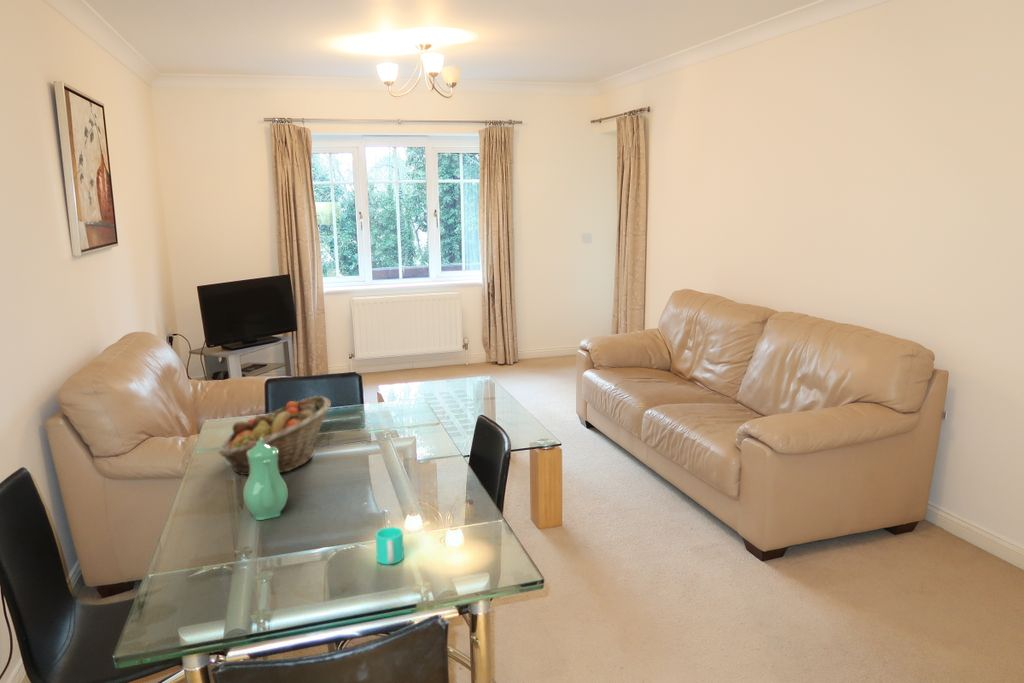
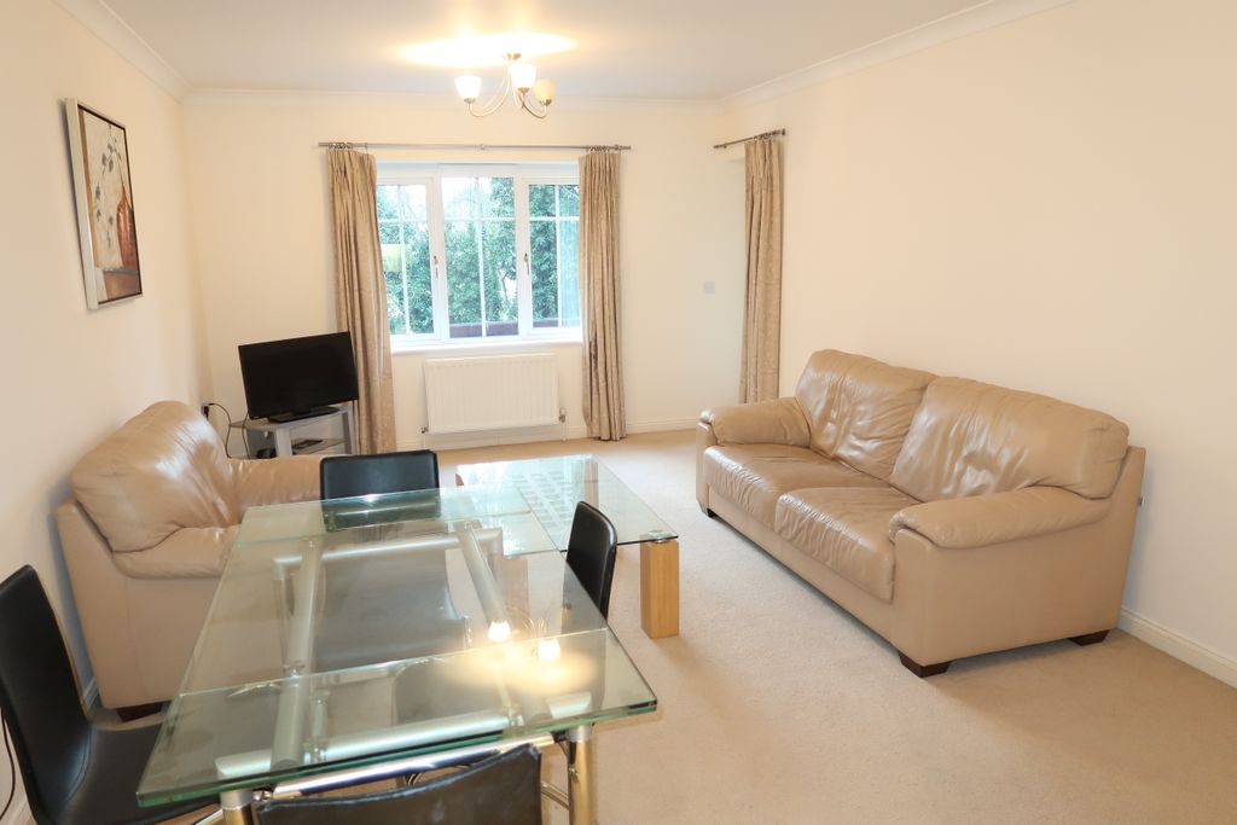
- fruit basket [217,395,332,476]
- cup [375,526,405,565]
- teapot [242,437,289,521]
